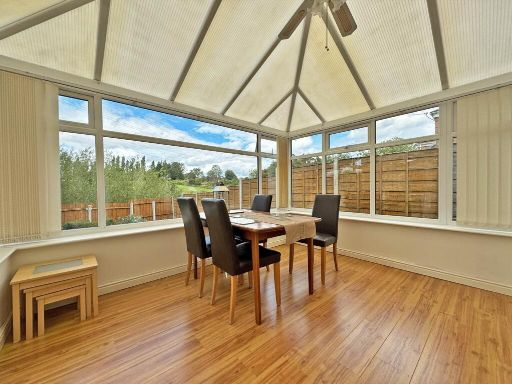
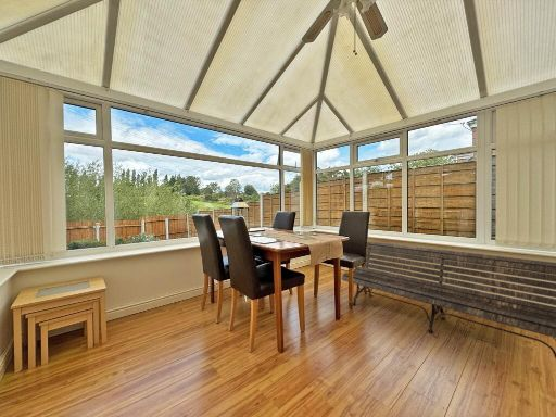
+ bench [340,240,556,359]
